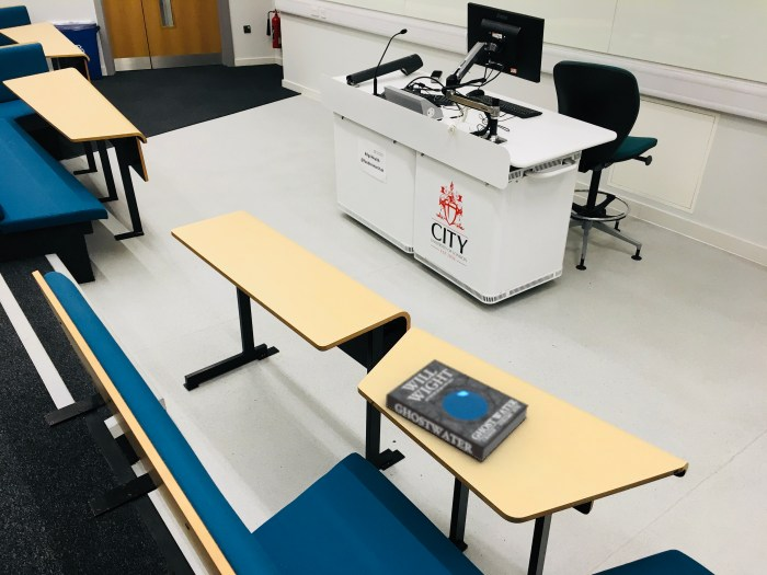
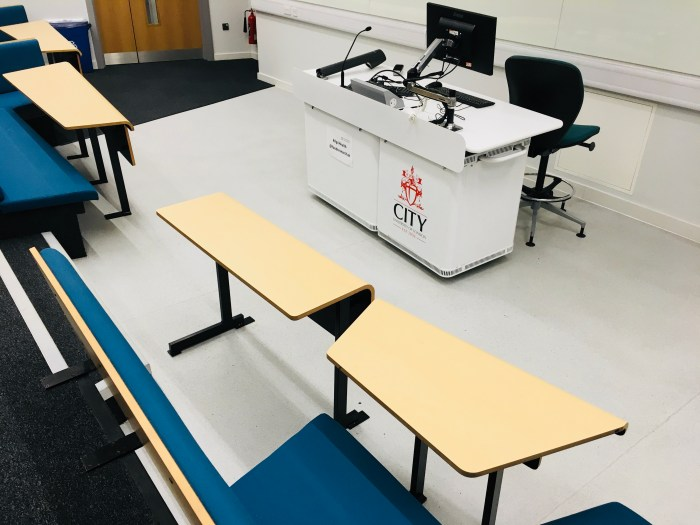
- book [385,358,529,462]
